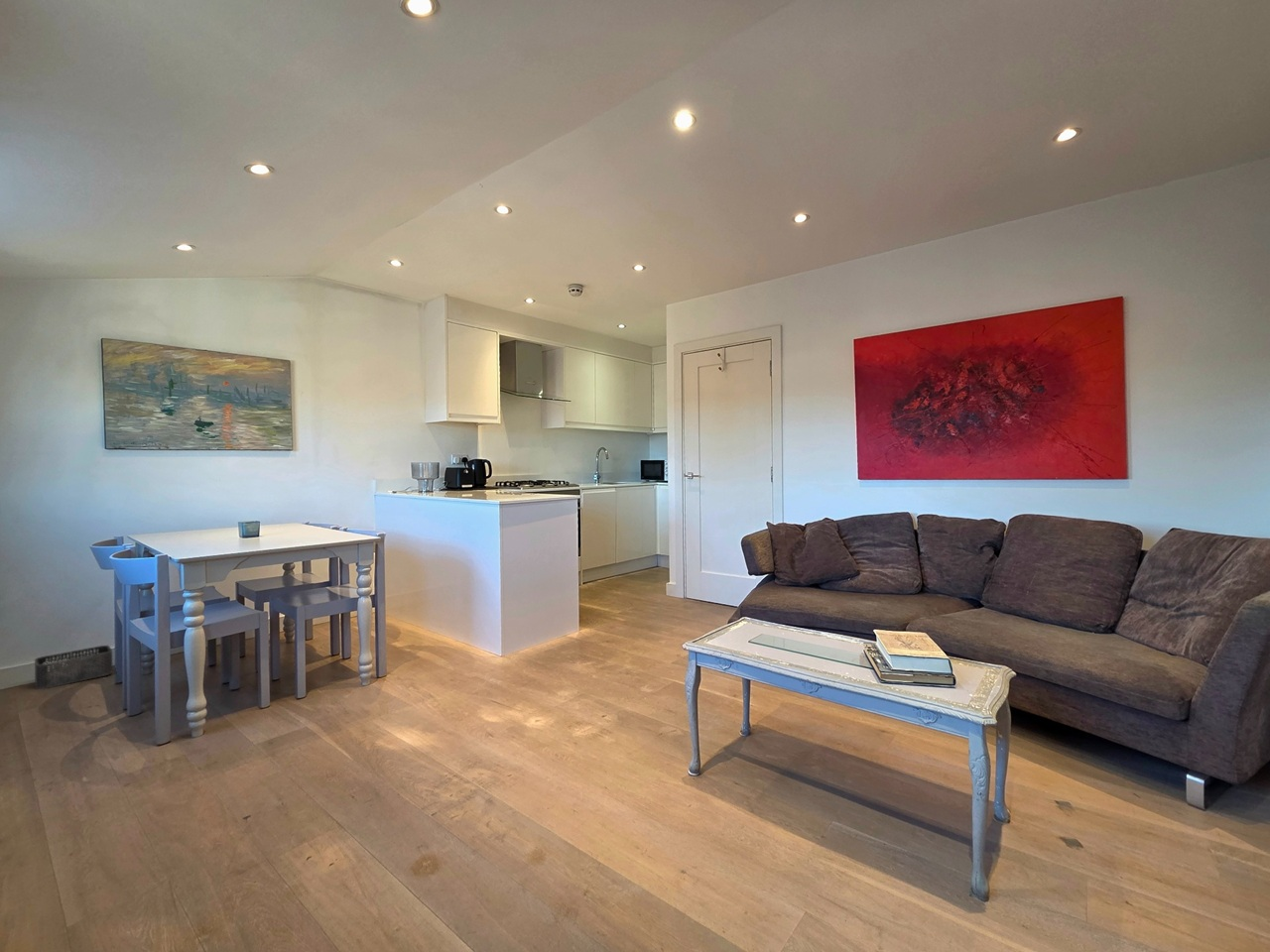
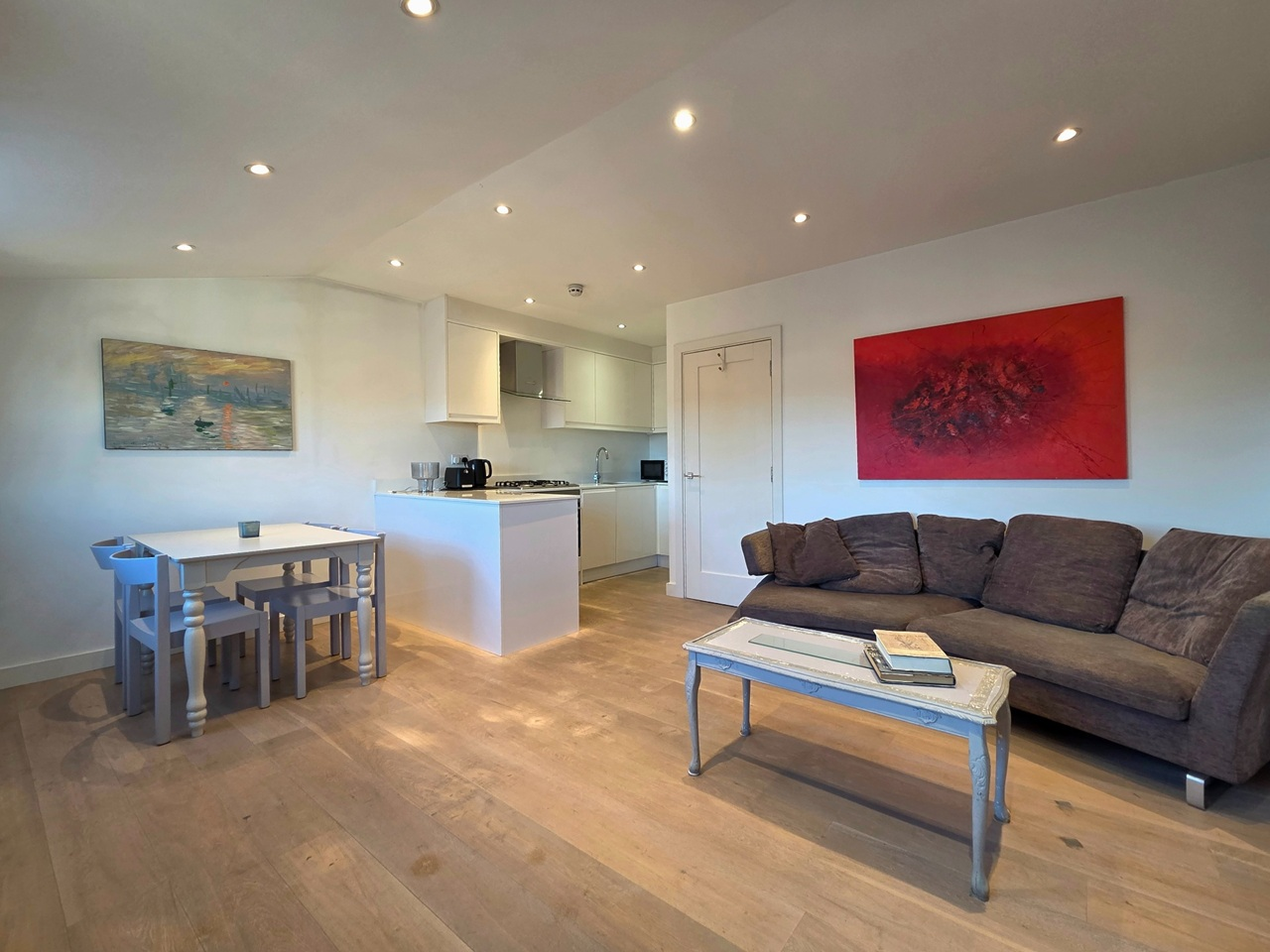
- storage bin [34,645,114,690]
